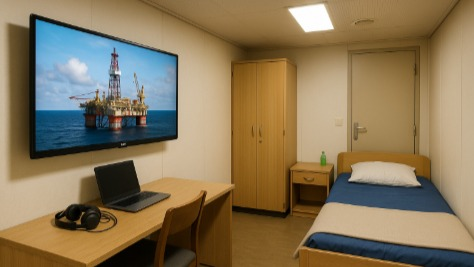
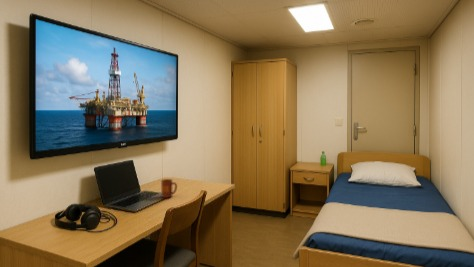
+ mug [160,178,178,199]
